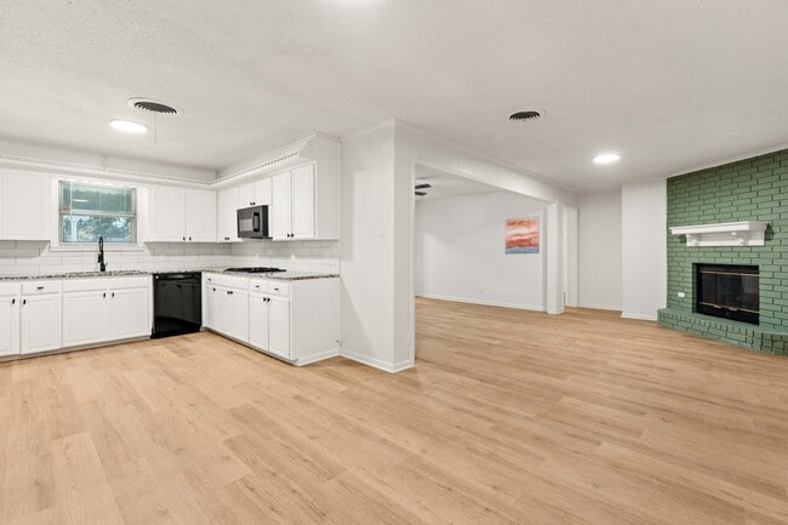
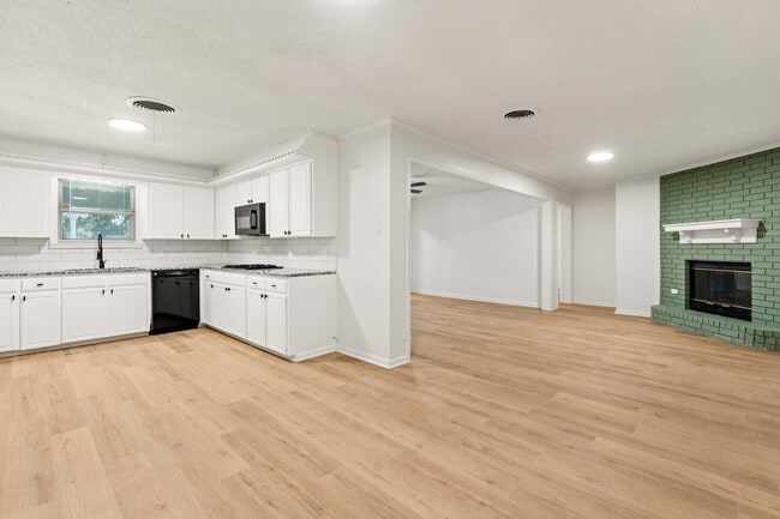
- wall art [504,215,541,256]
